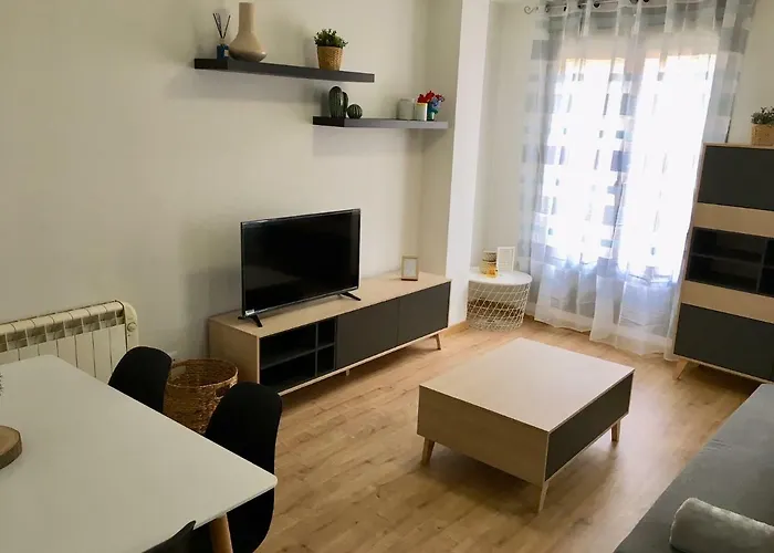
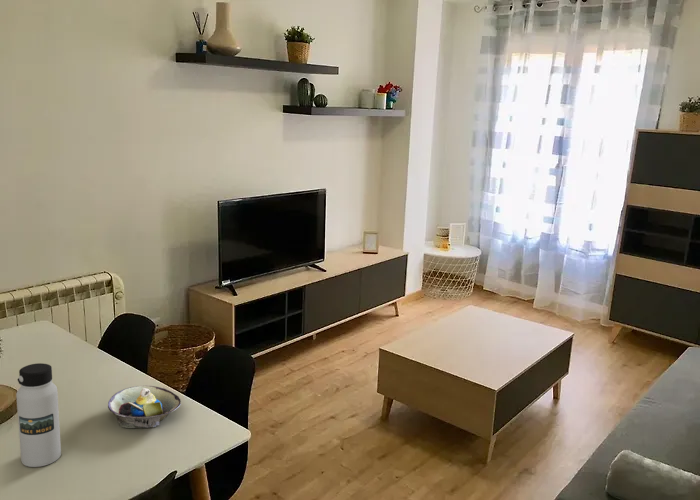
+ decorative bowl [107,385,182,429]
+ water bottle [15,362,62,468]
